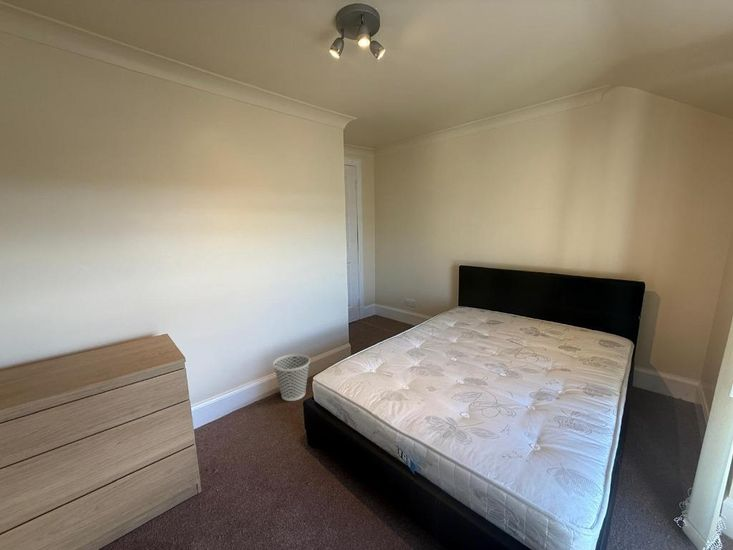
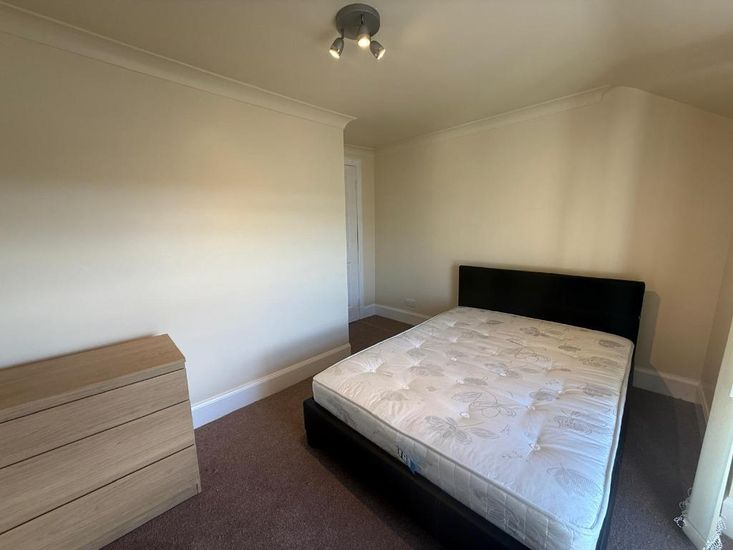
- wastebasket [272,353,311,402]
